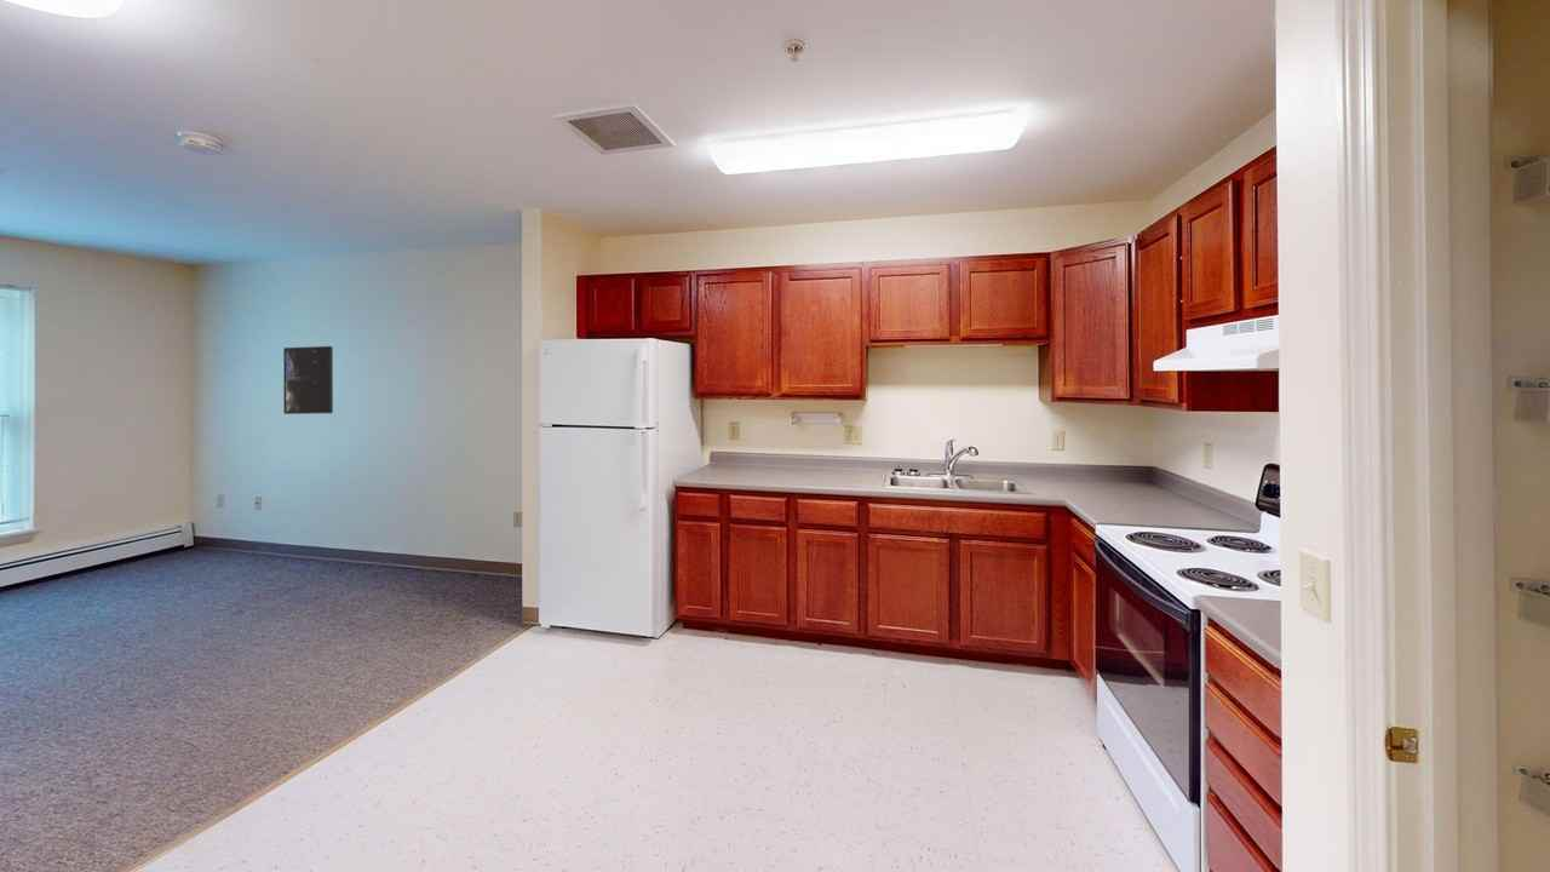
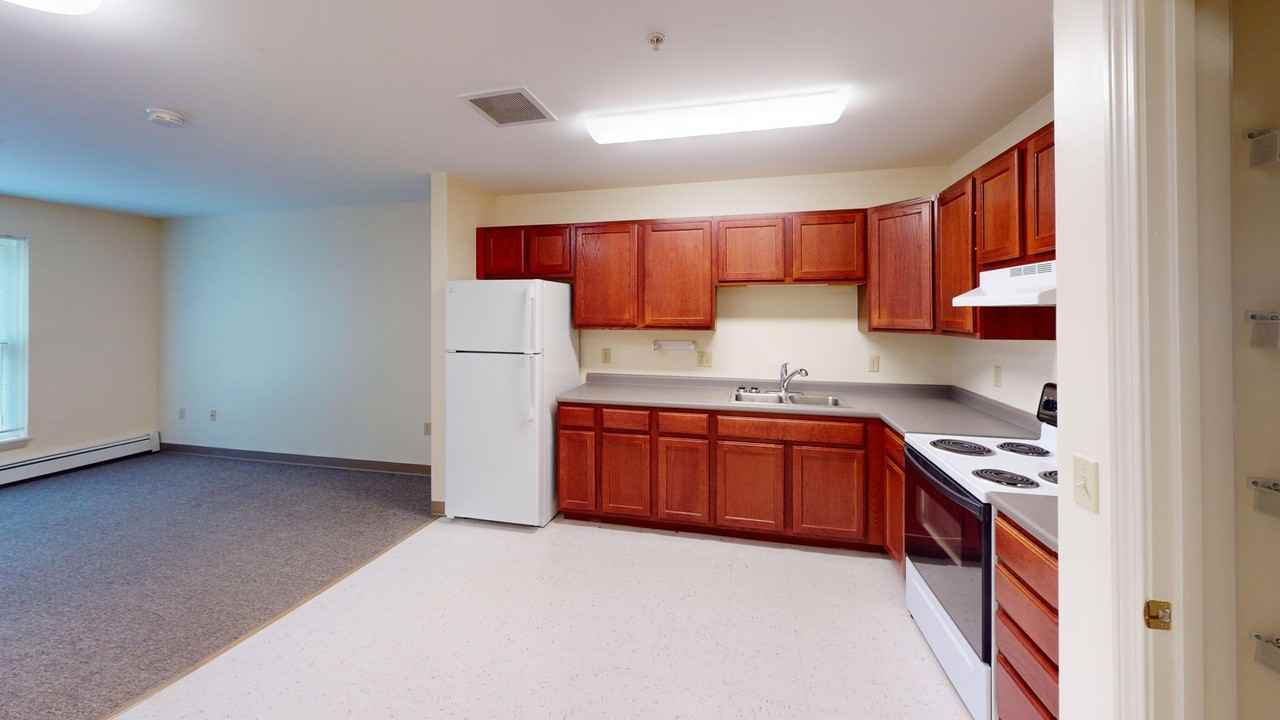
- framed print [282,345,334,415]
